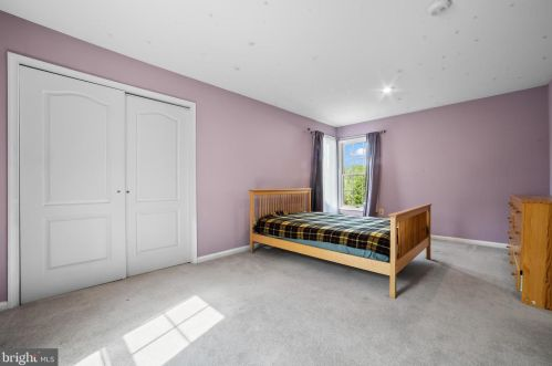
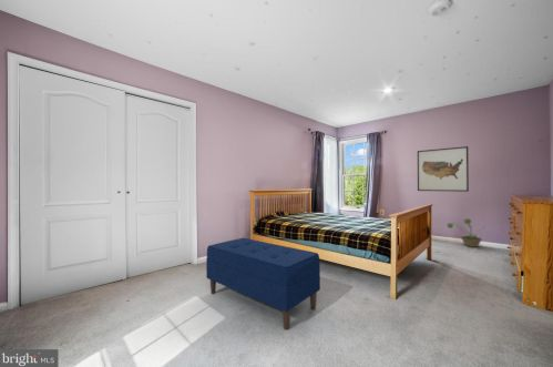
+ decorative plant [446,217,484,248]
+ wall art [417,145,470,193]
+ bench [205,237,321,330]
